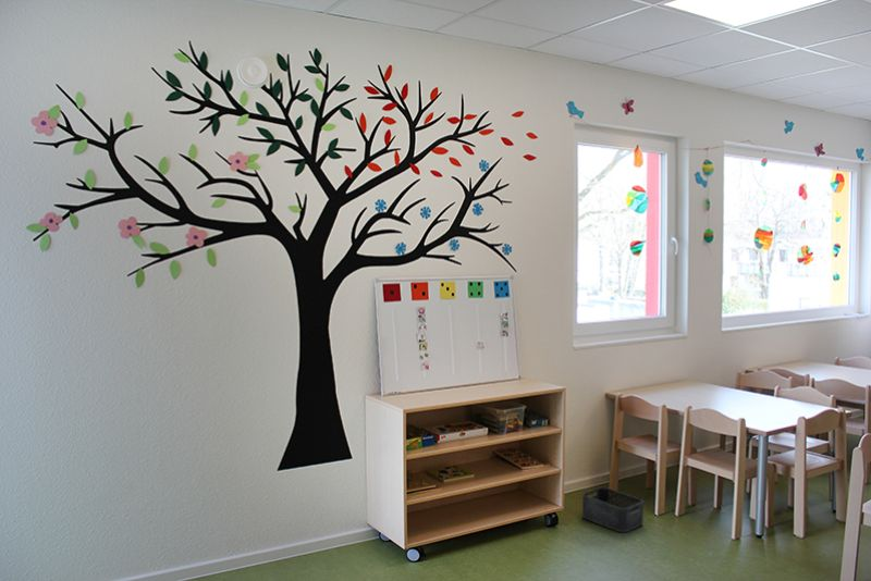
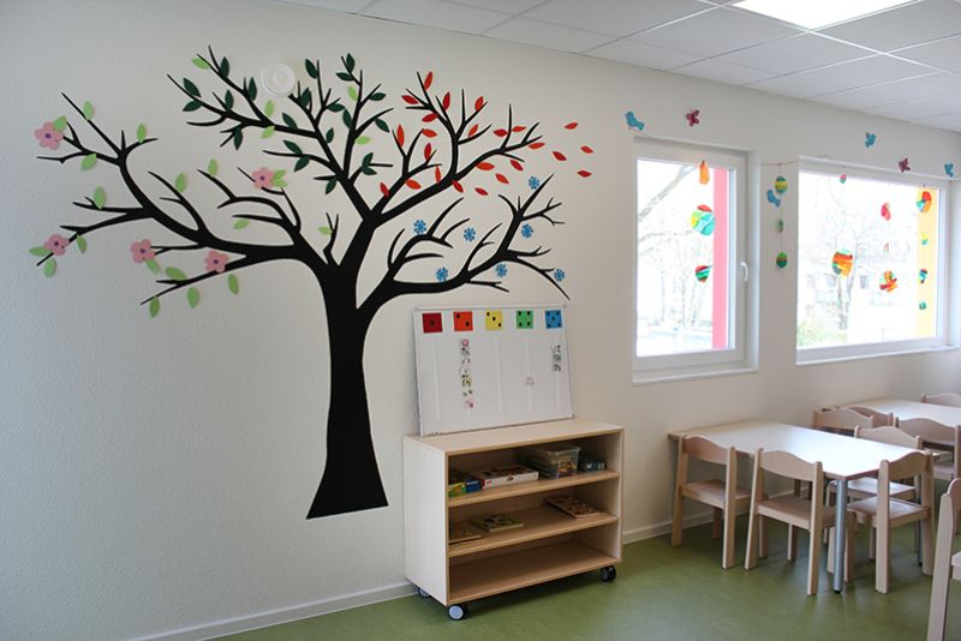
- storage bin [581,486,645,533]
